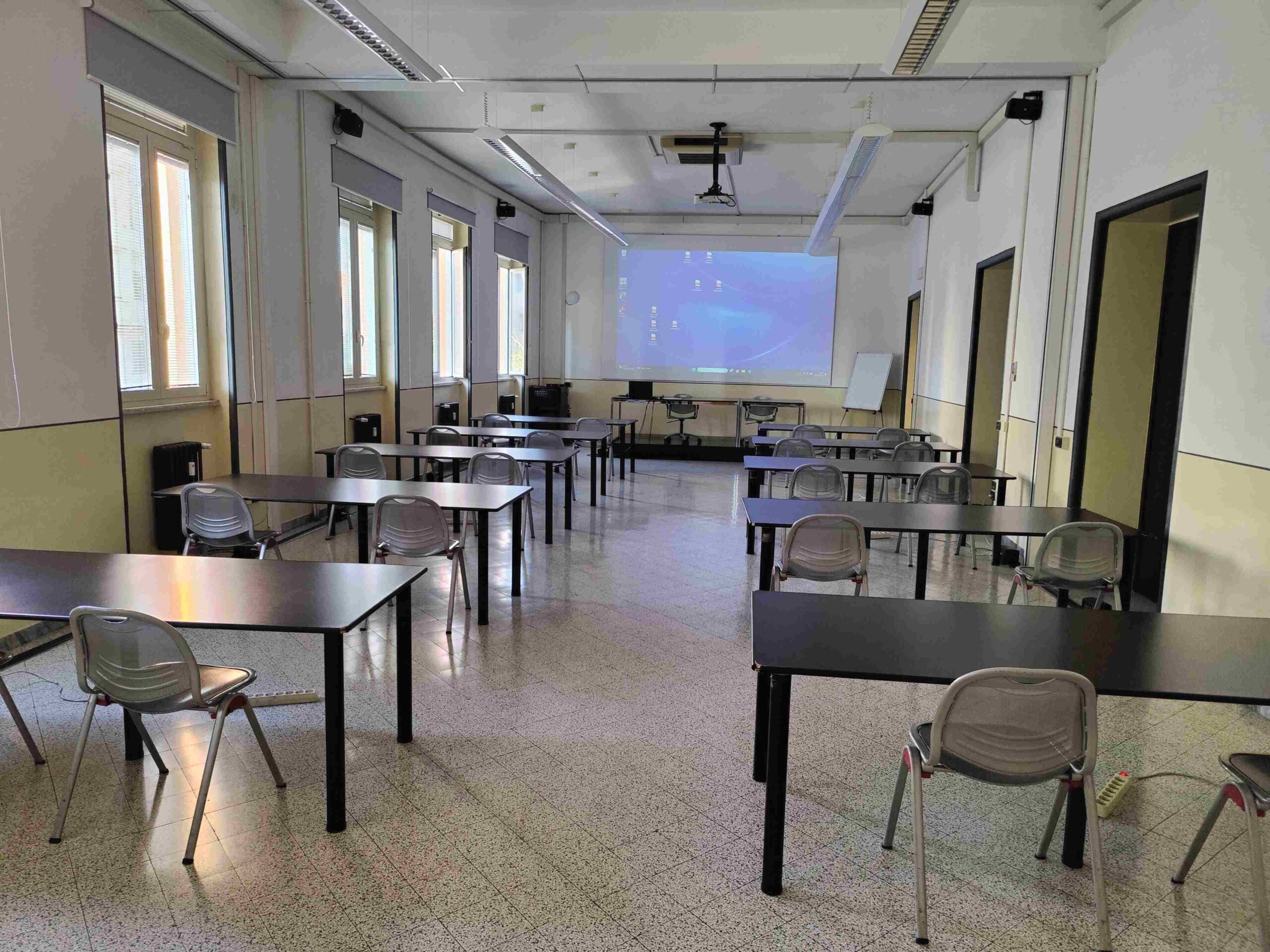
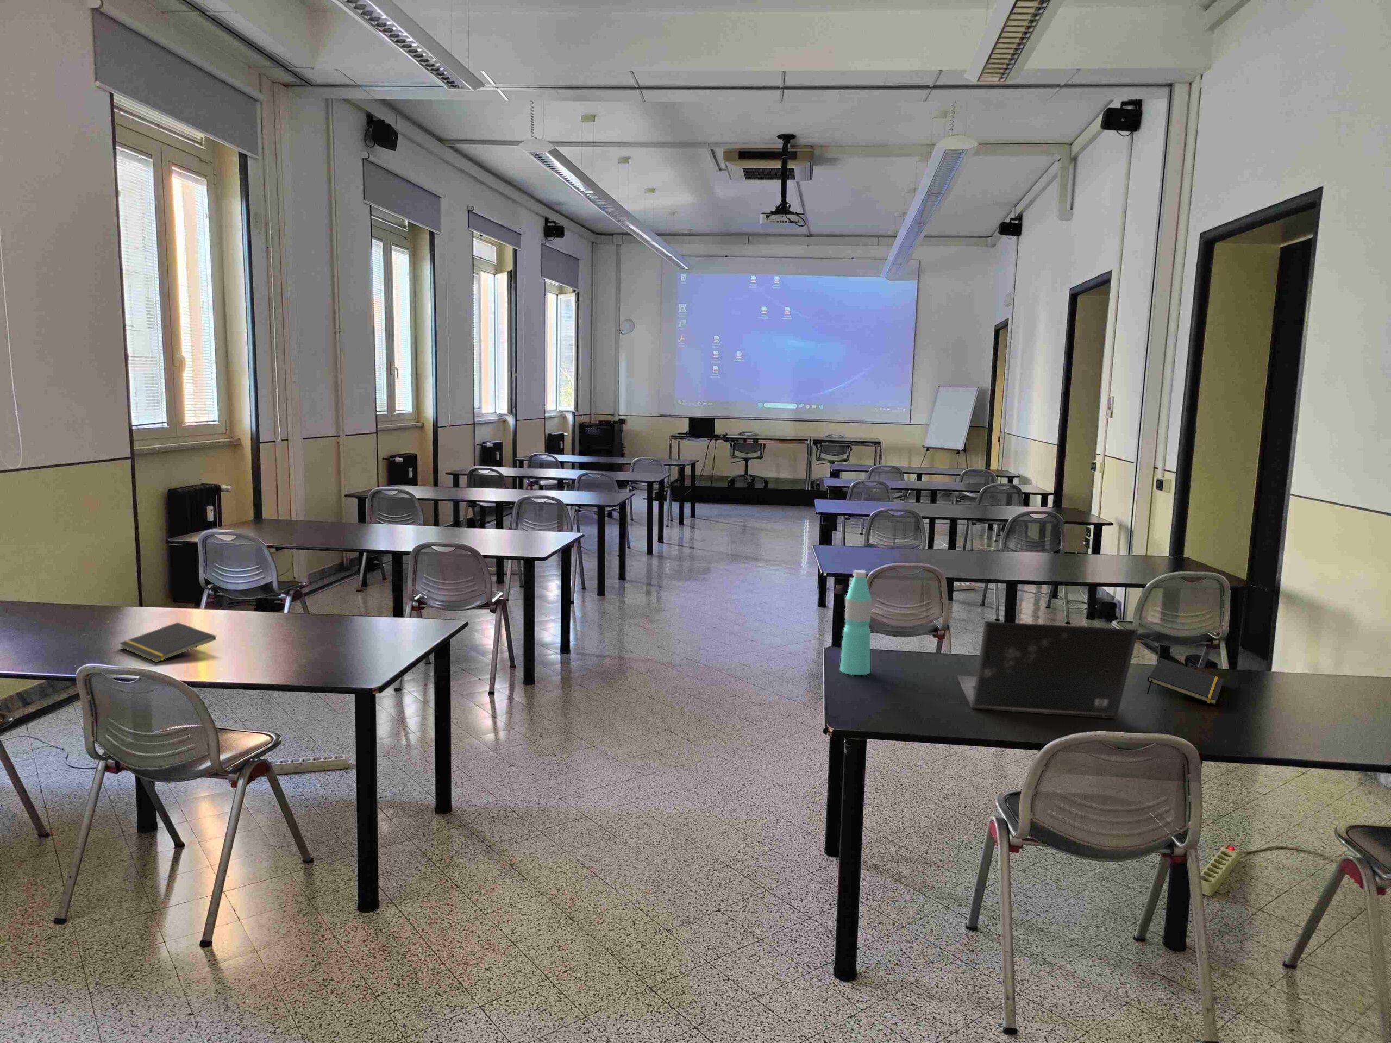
+ water bottle [839,570,872,676]
+ laptop [957,620,1139,719]
+ notepad [1147,657,1225,706]
+ notepad [119,622,217,663]
